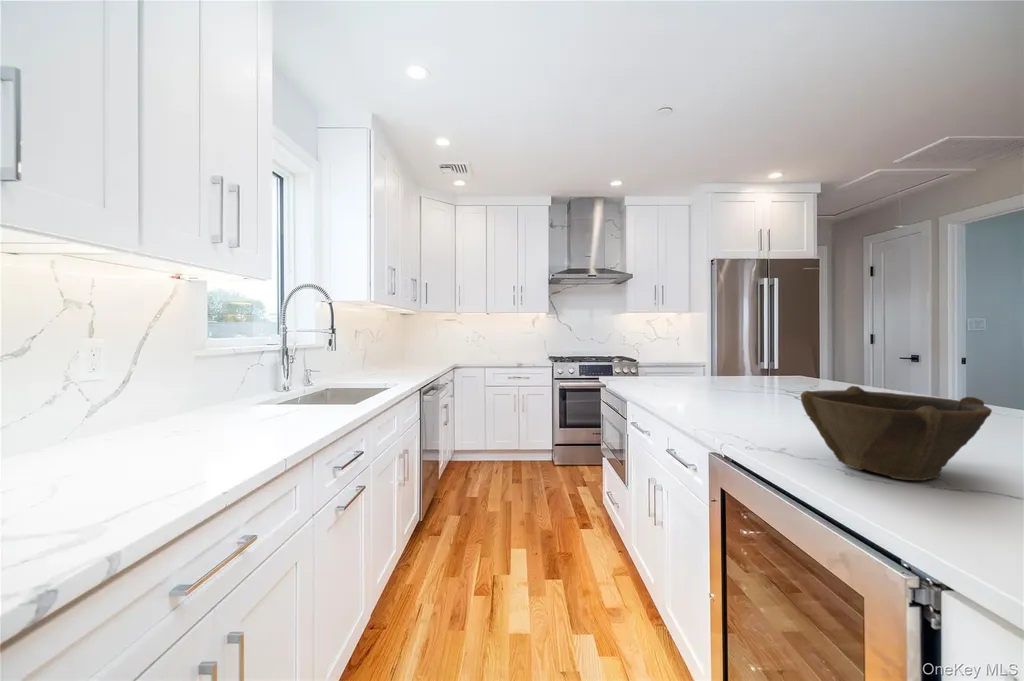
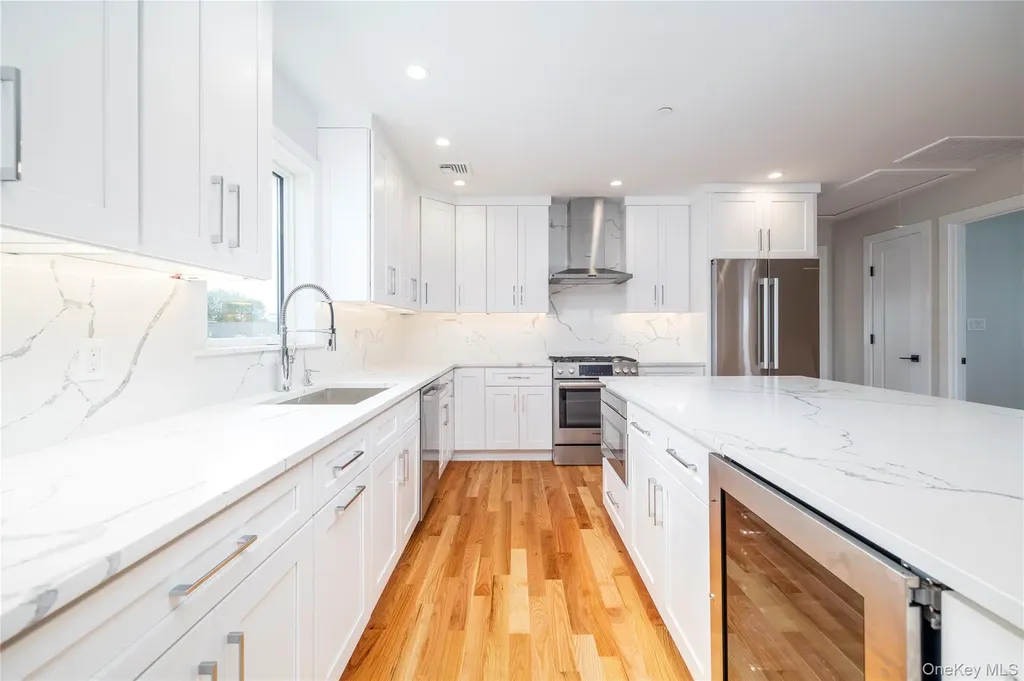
- bowl [800,385,993,481]
